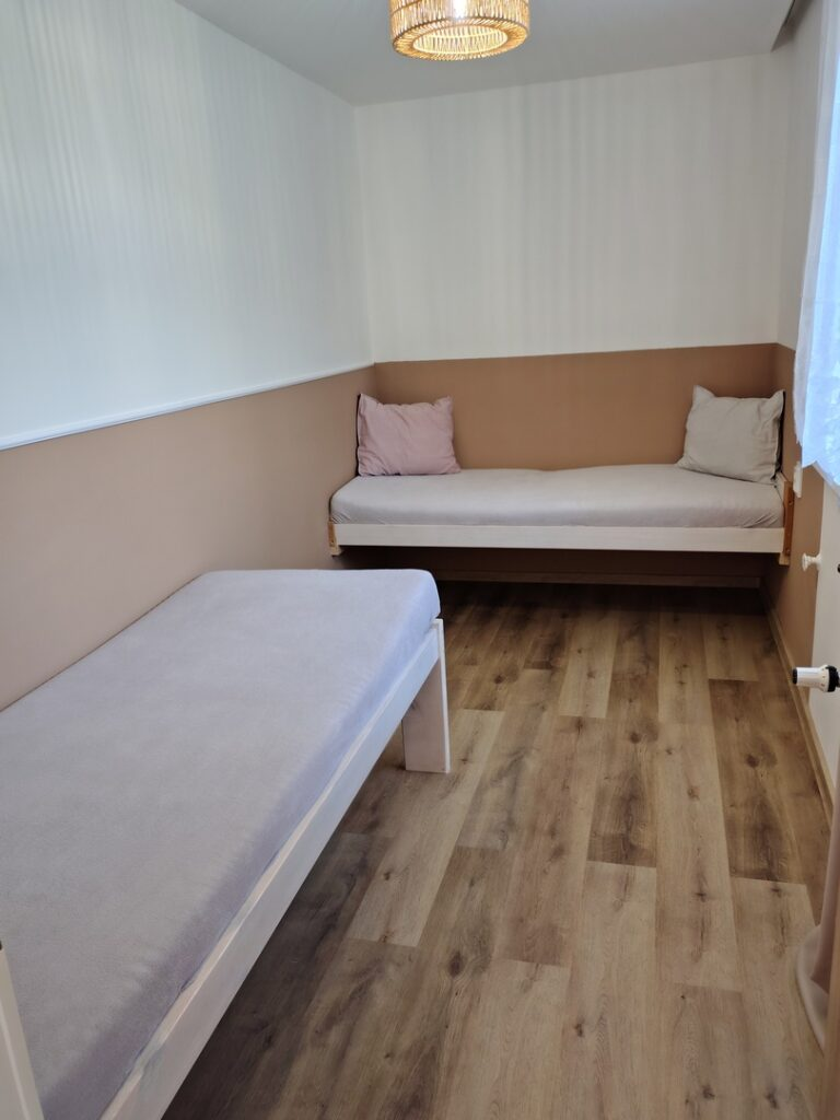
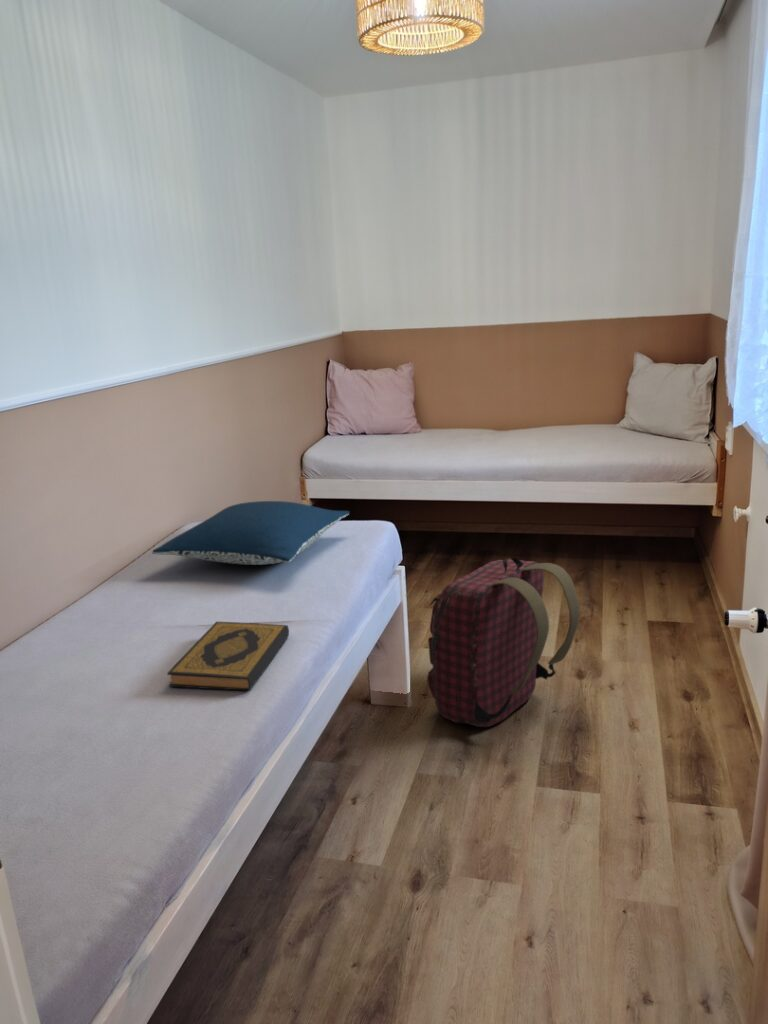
+ pillow [151,500,351,566]
+ hardback book [166,621,290,692]
+ backpack [426,557,580,728]
